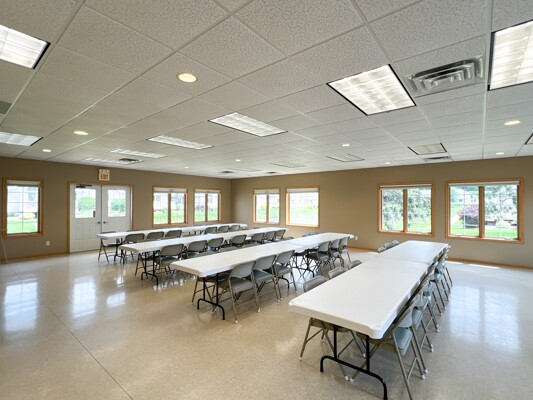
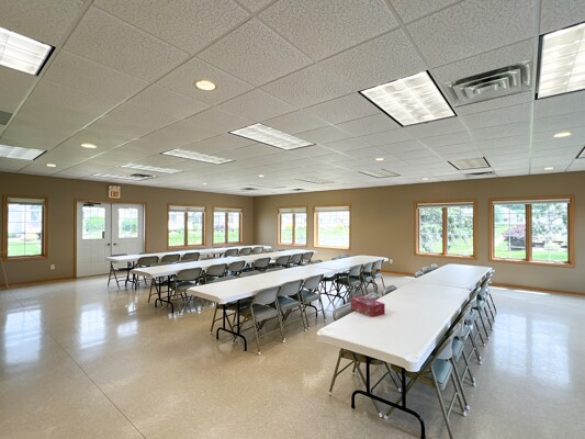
+ tissue box [350,295,386,318]
